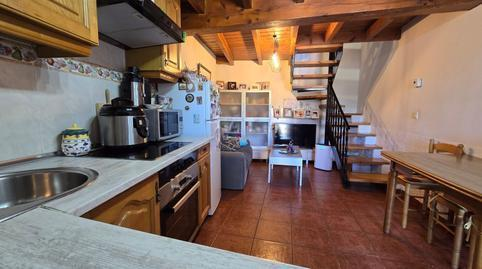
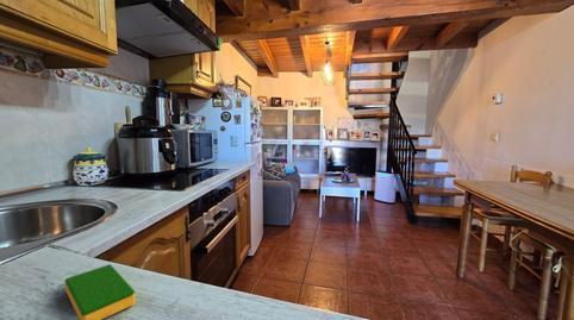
+ dish sponge [64,264,136,320]
